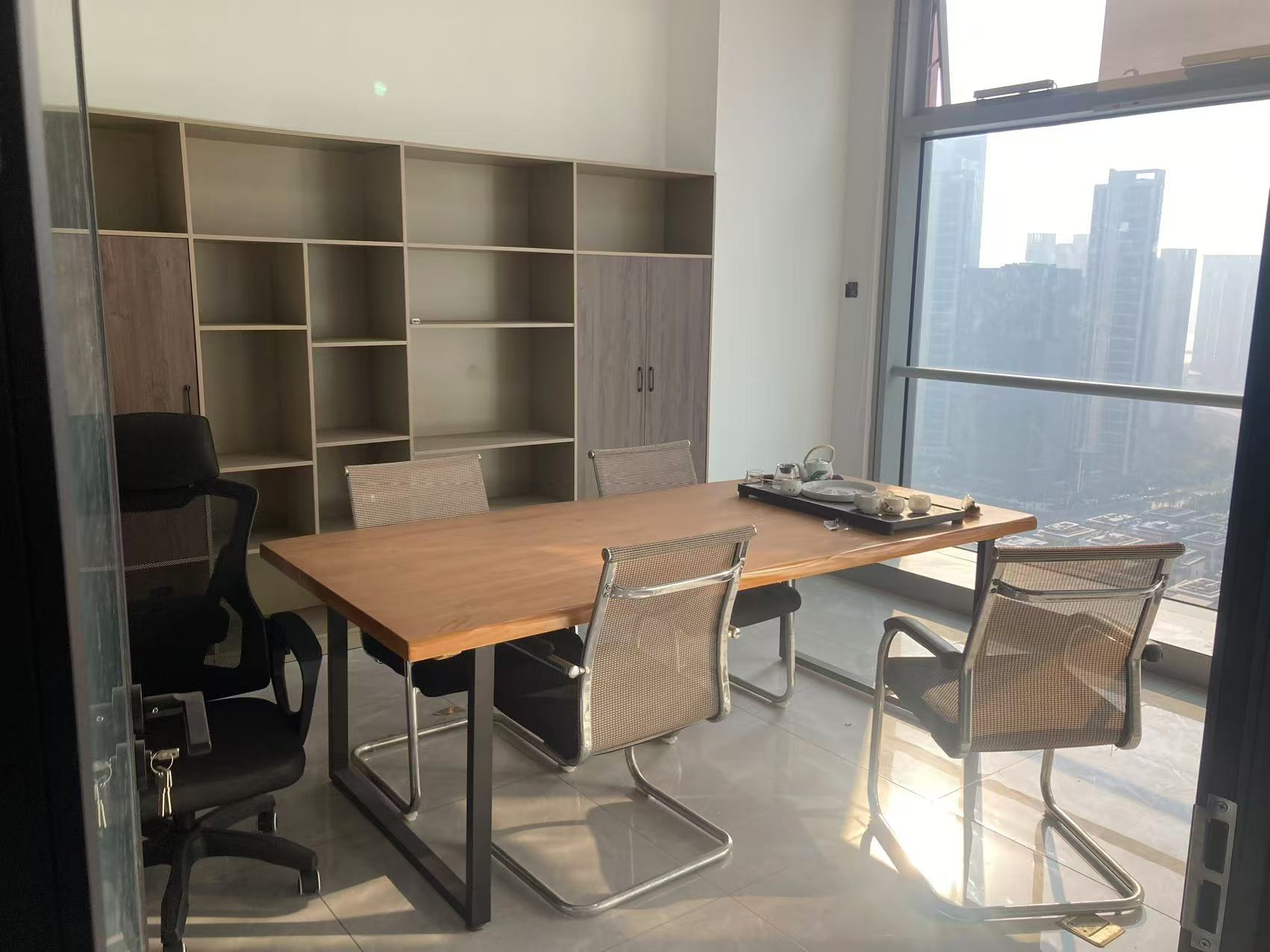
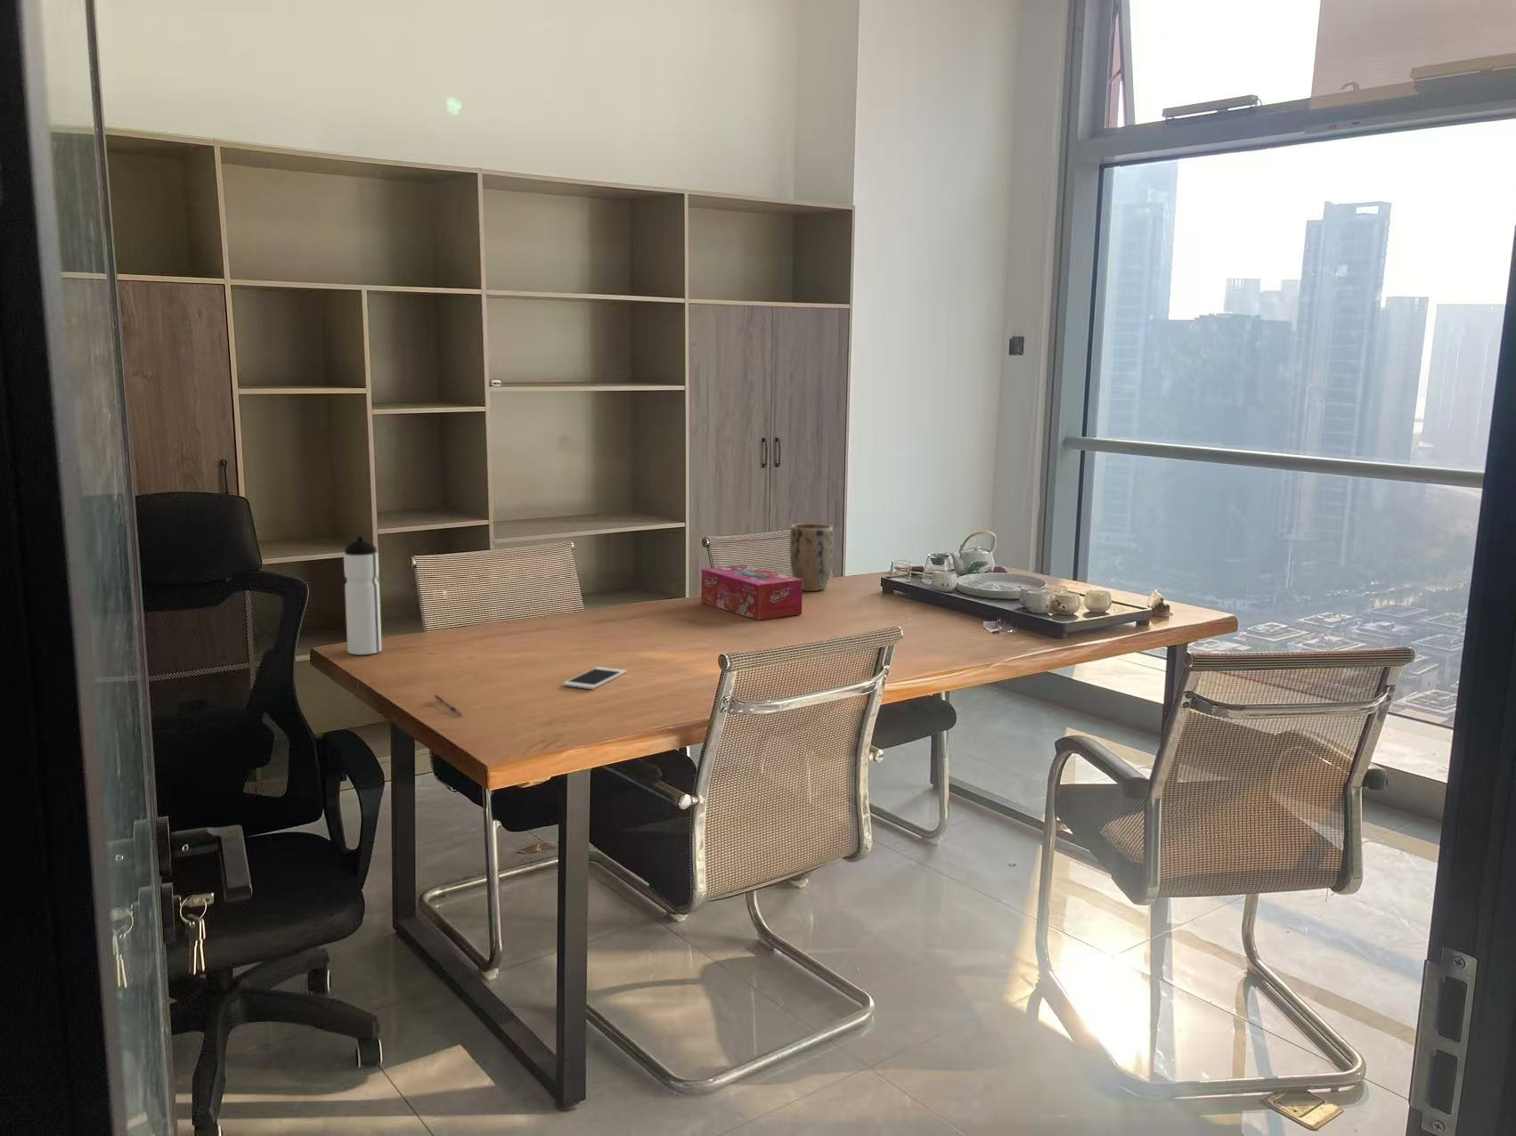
+ tissue box [700,563,803,621]
+ cell phone [562,666,627,690]
+ water bottle [343,536,382,655]
+ pen [433,693,464,717]
+ plant pot [788,523,833,592]
